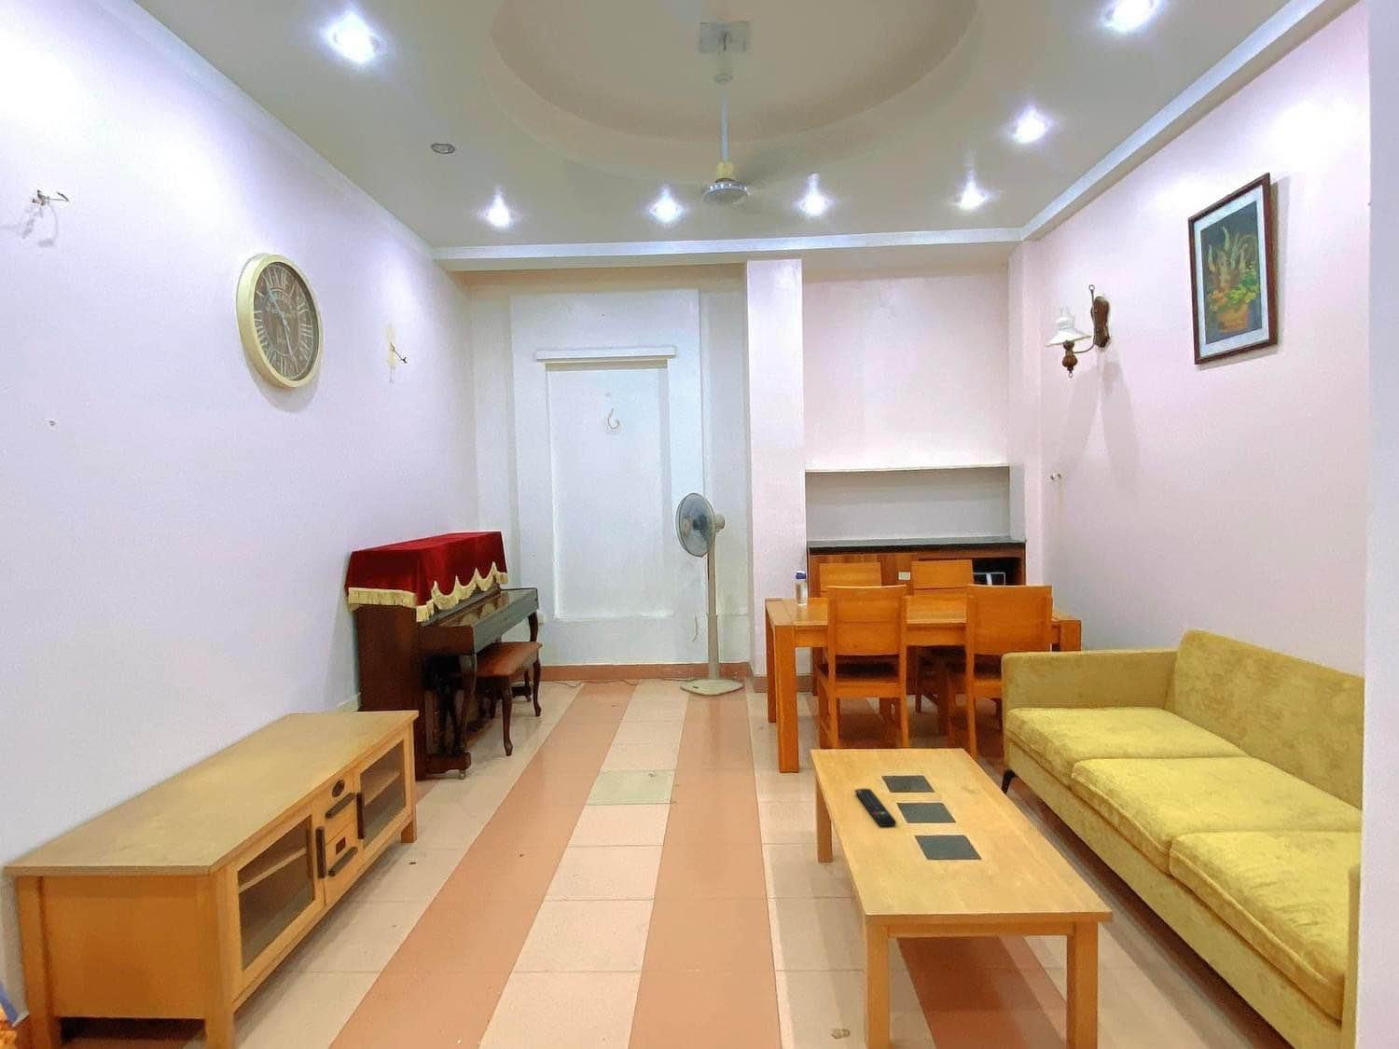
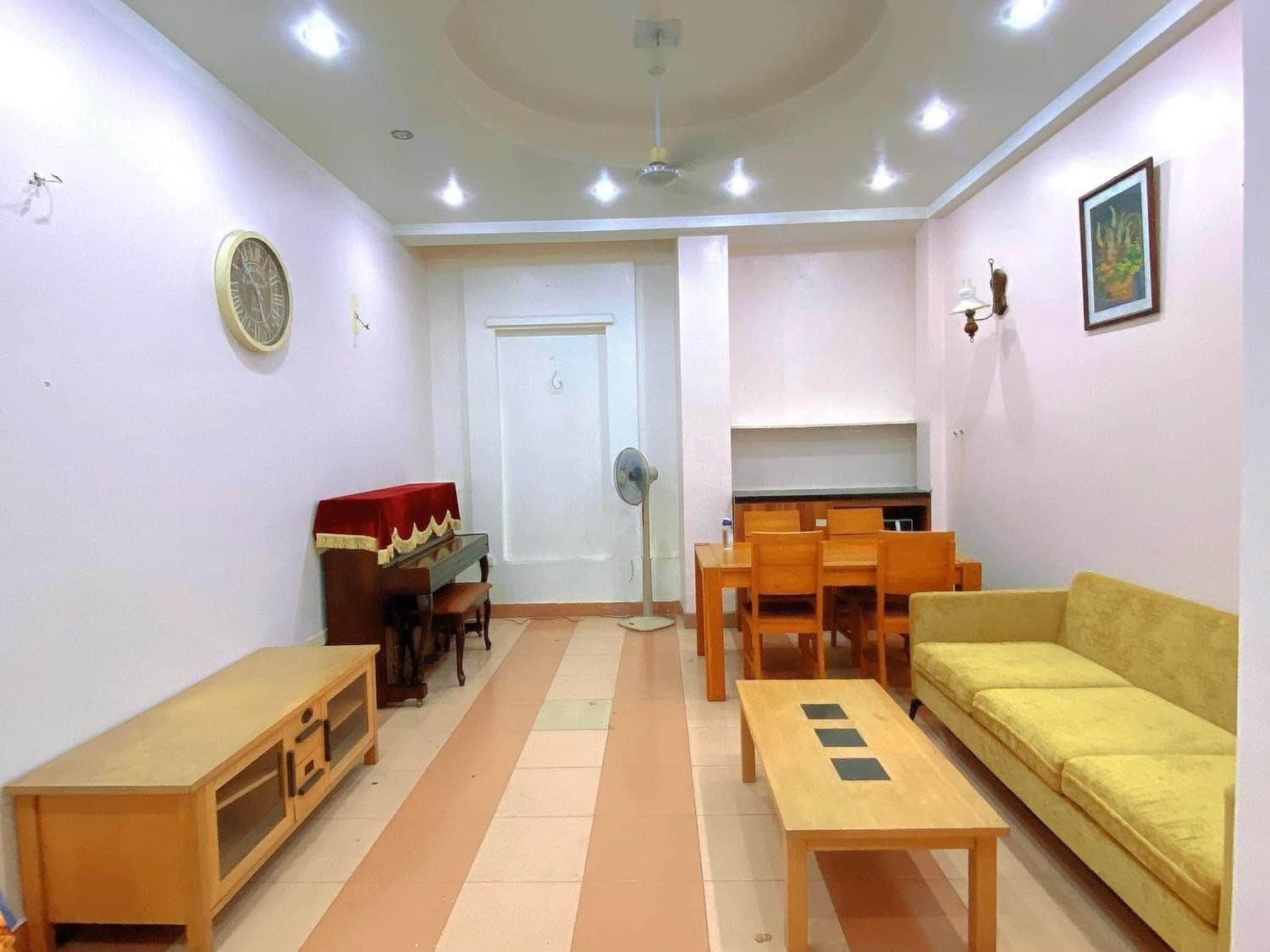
- remote control [855,788,897,828]
